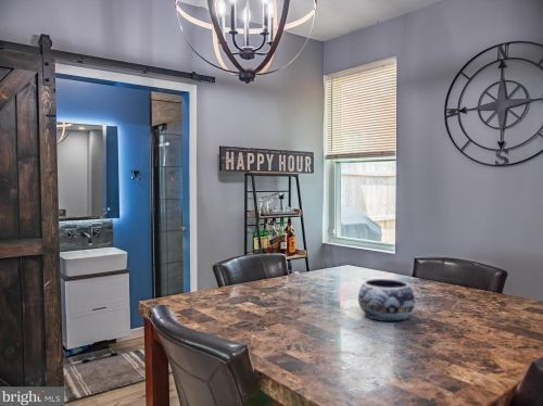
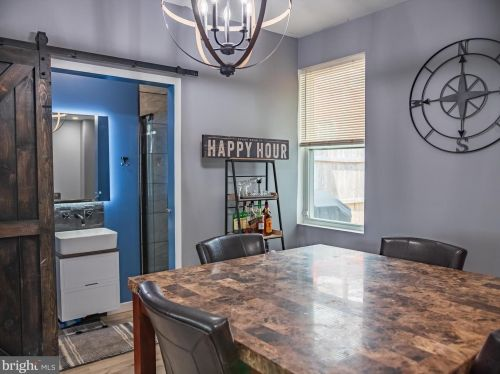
- decorative bowl [357,278,416,322]
